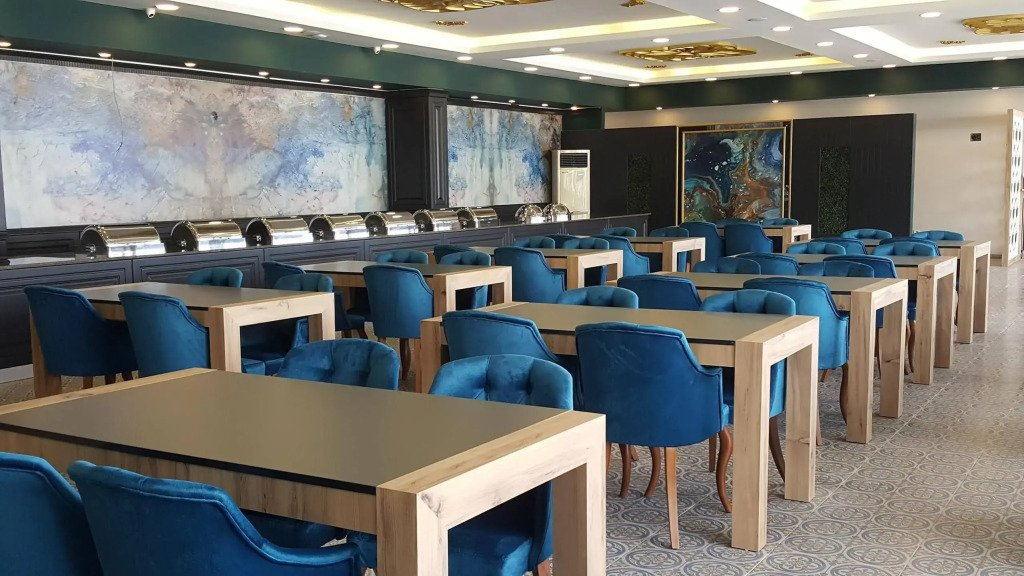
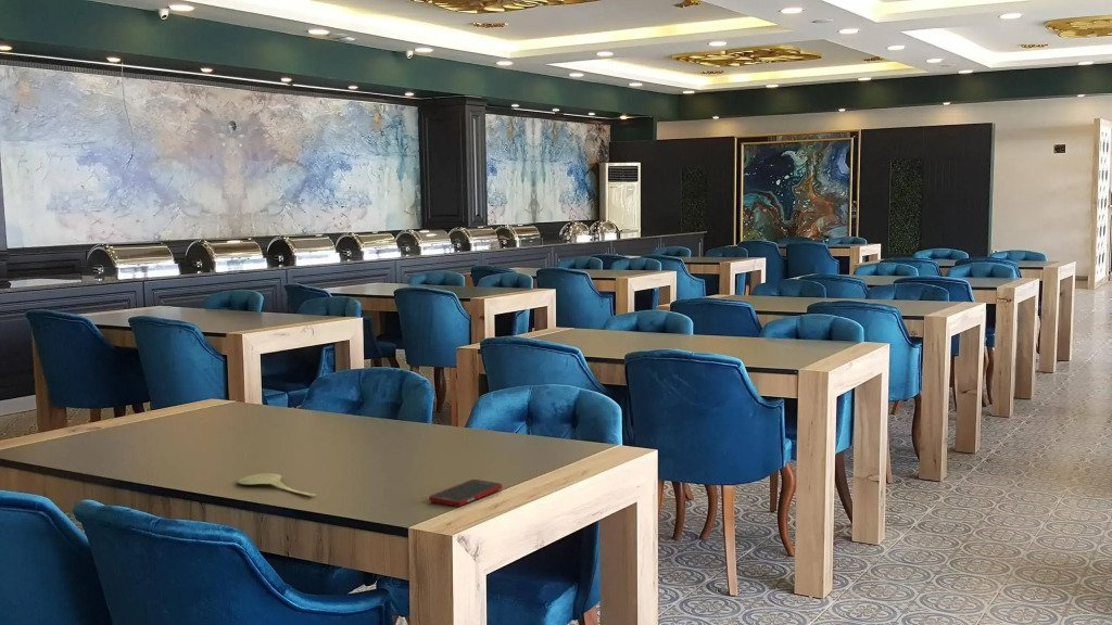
+ cell phone [428,479,504,507]
+ spoon [237,472,317,497]
